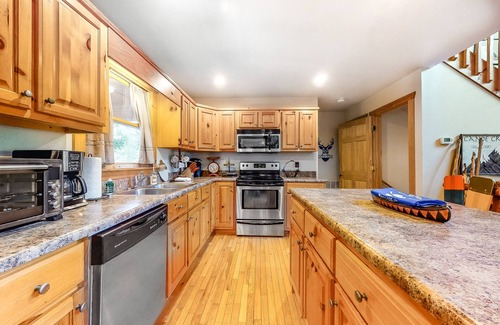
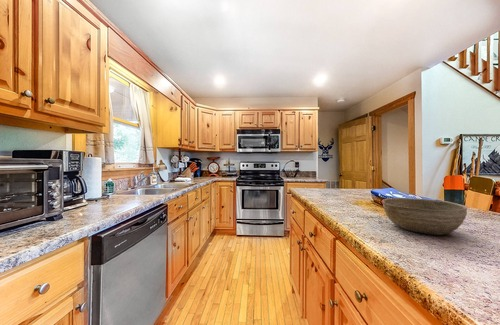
+ bowl [381,197,468,236]
